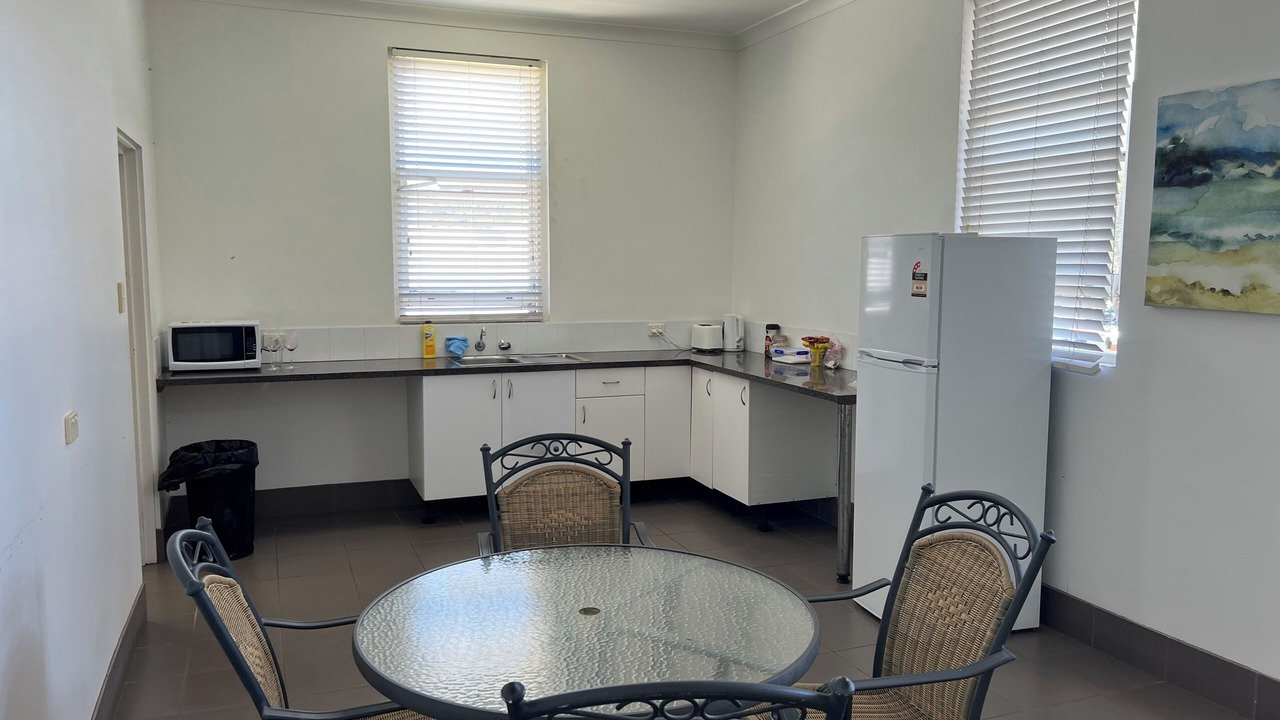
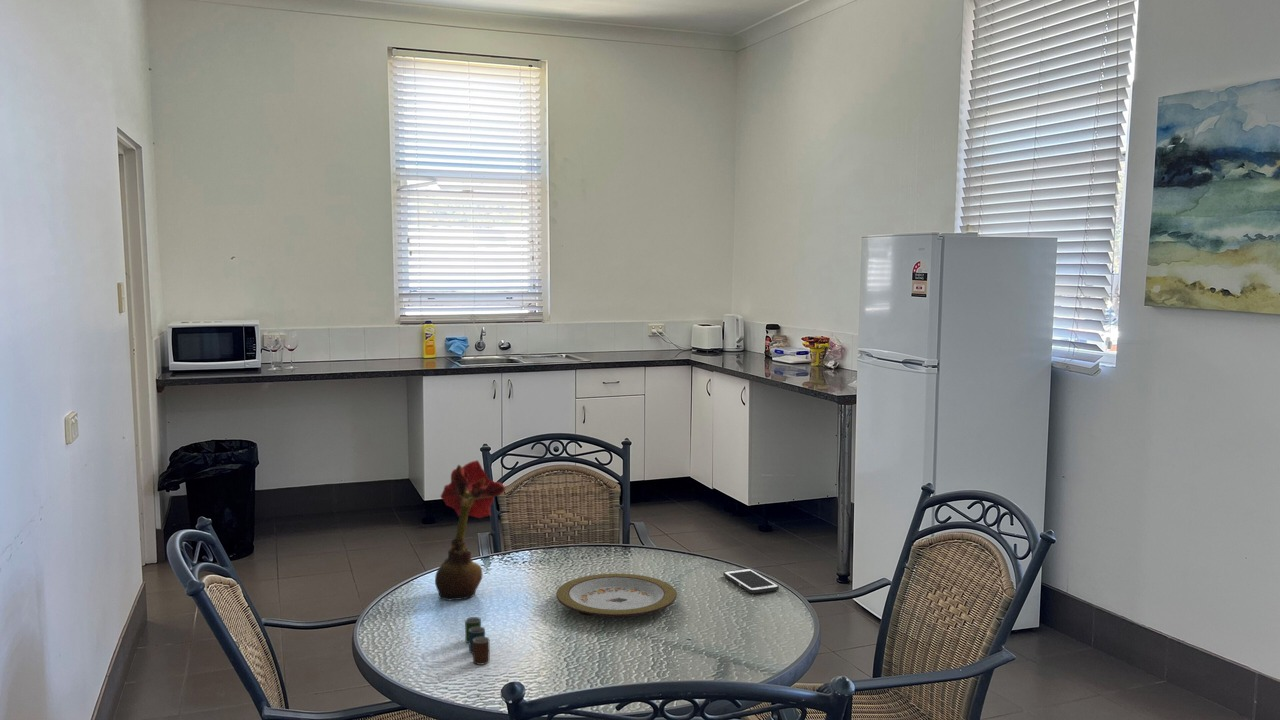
+ cell phone [722,568,780,594]
+ flower [434,459,507,601]
+ cup [464,616,491,666]
+ plate [555,572,678,617]
